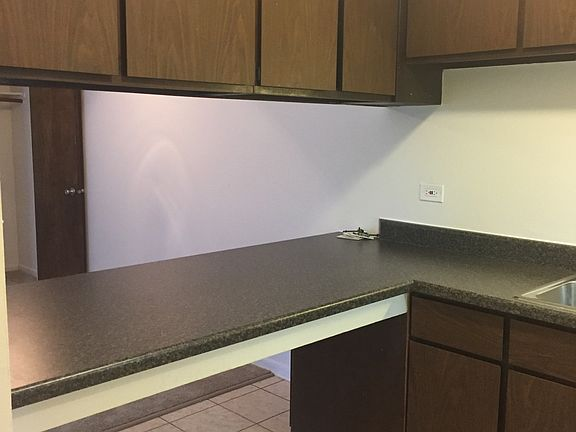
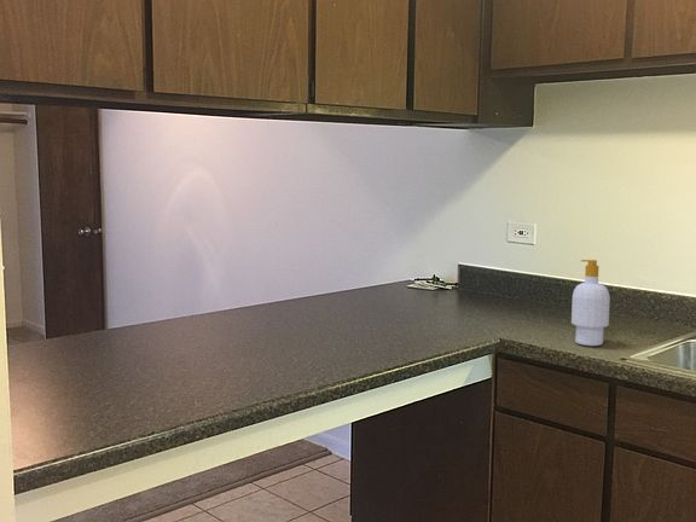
+ soap bottle [570,259,611,347]
